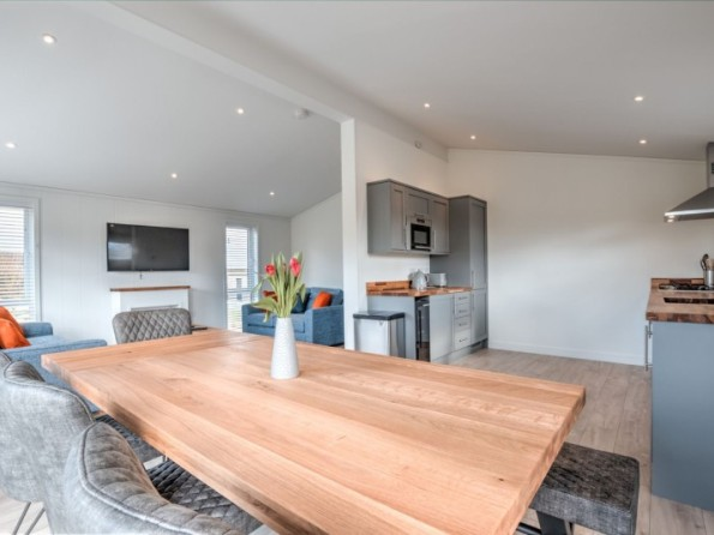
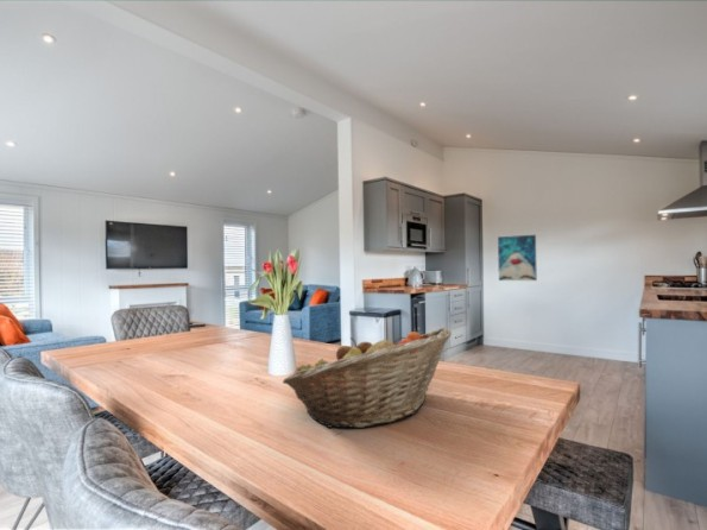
+ wall art [497,234,538,282]
+ fruit basket [282,327,453,429]
